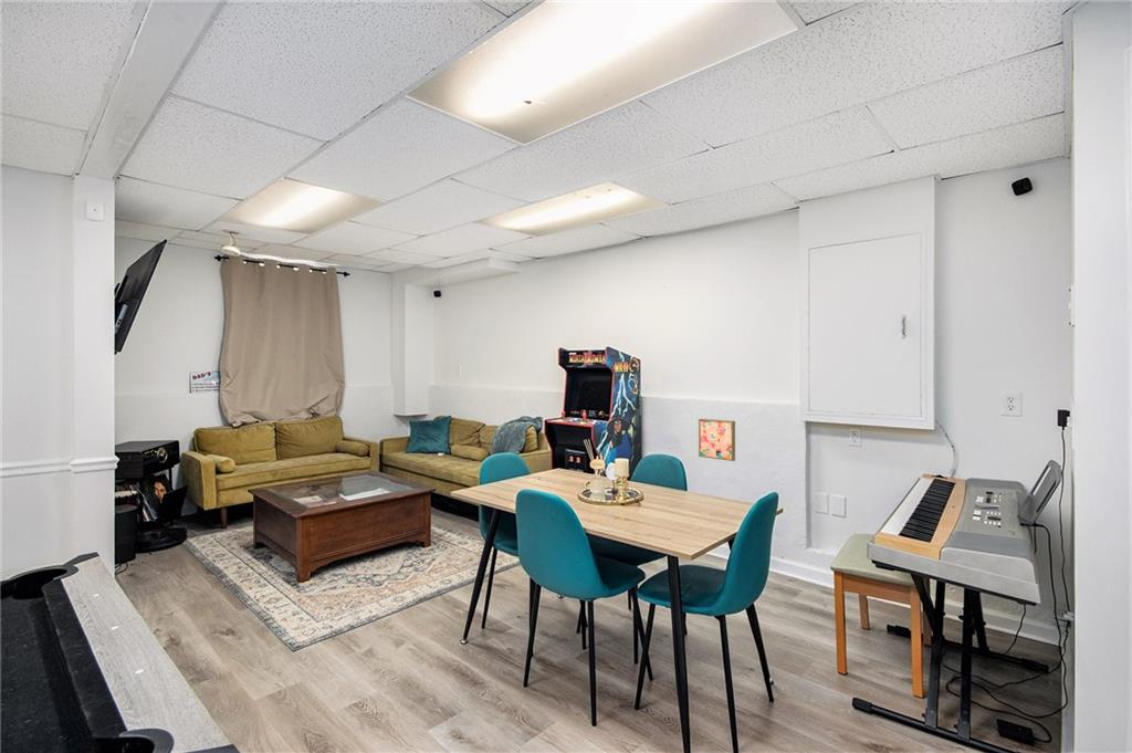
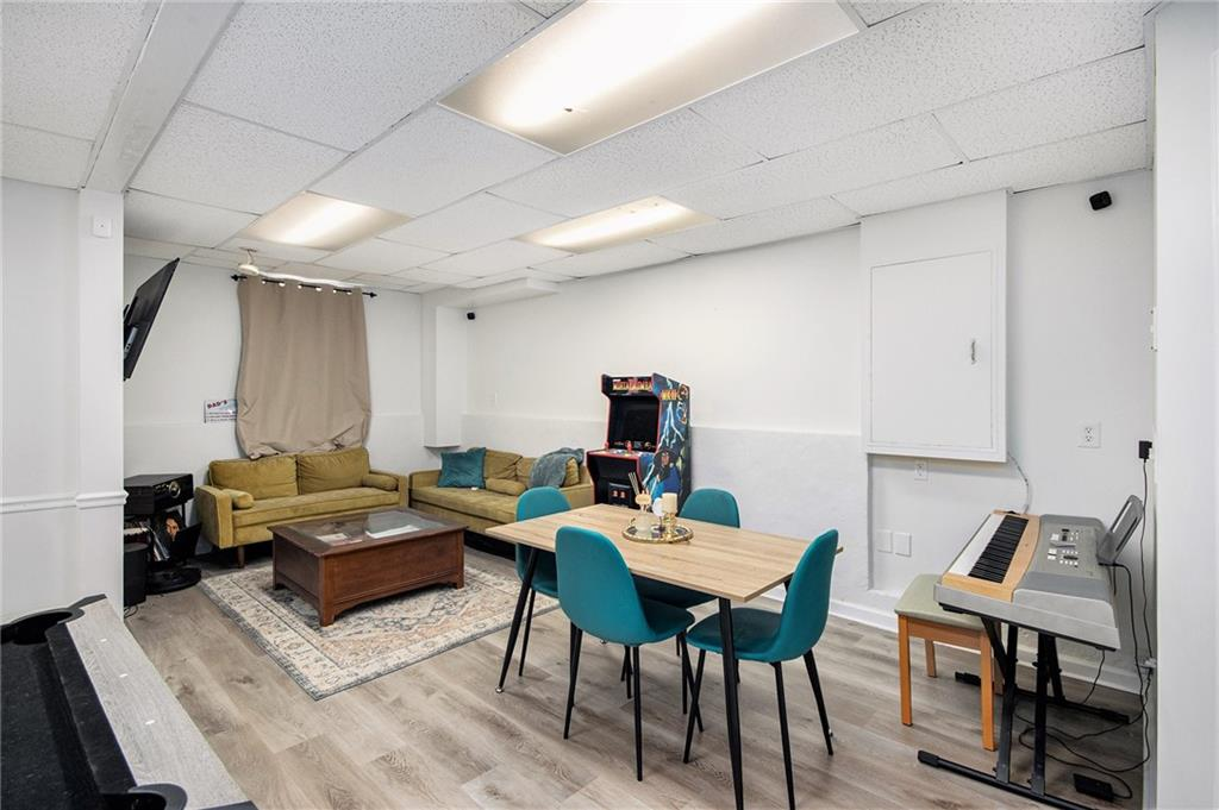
- wall art [698,418,736,462]
